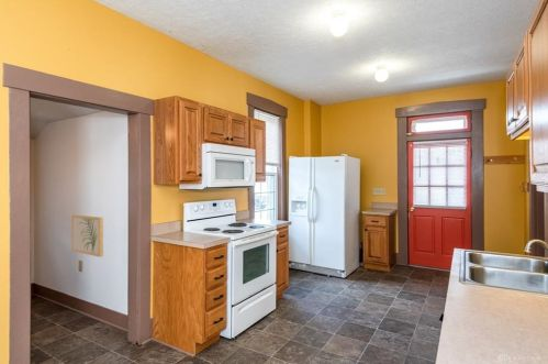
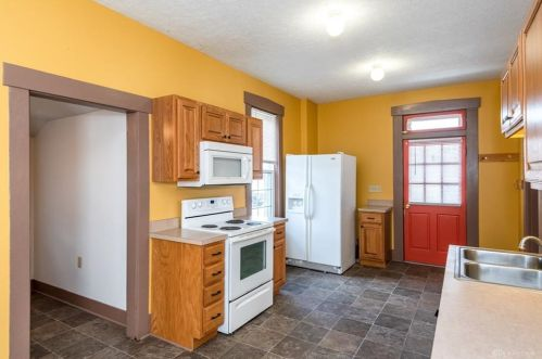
- wall art [70,213,104,258]
